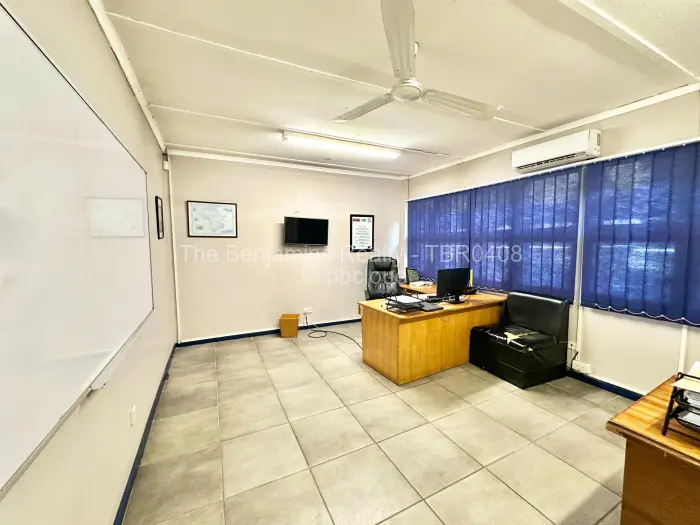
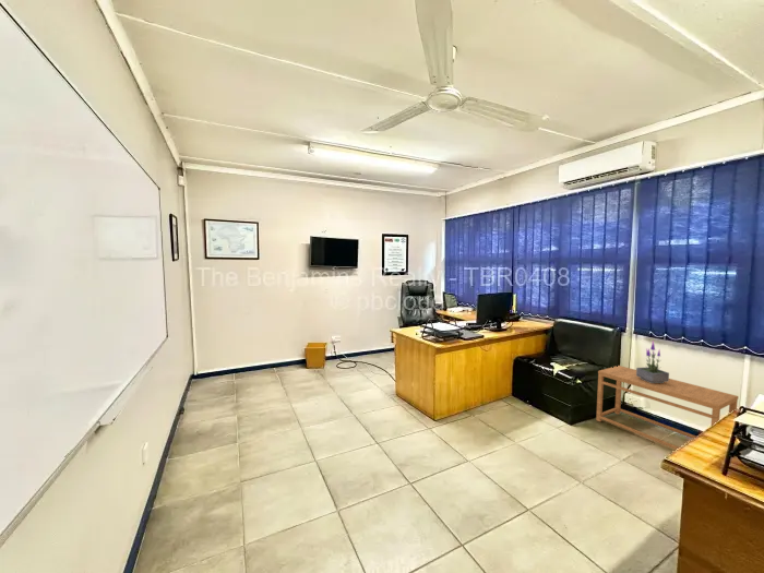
+ potted plant [635,339,670,383]
+ side table [595,365,739,451]
